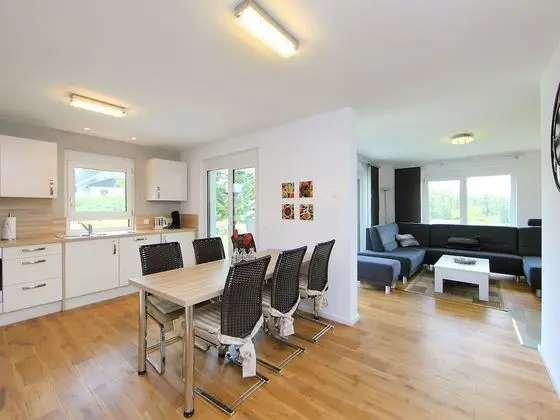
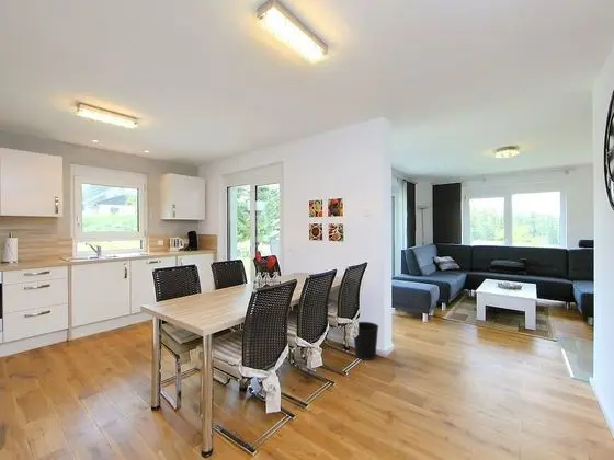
+ wastebasket [353,321,379,361]
